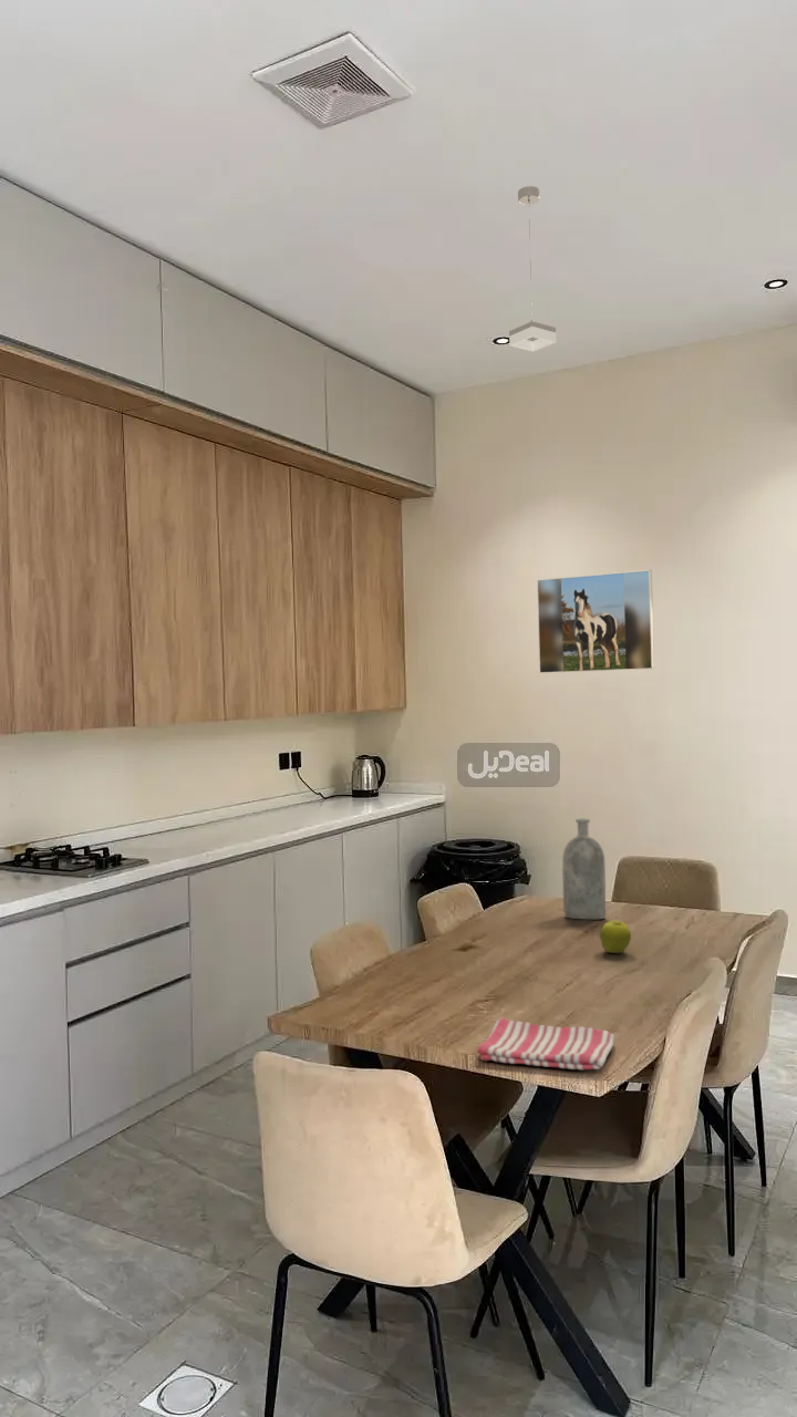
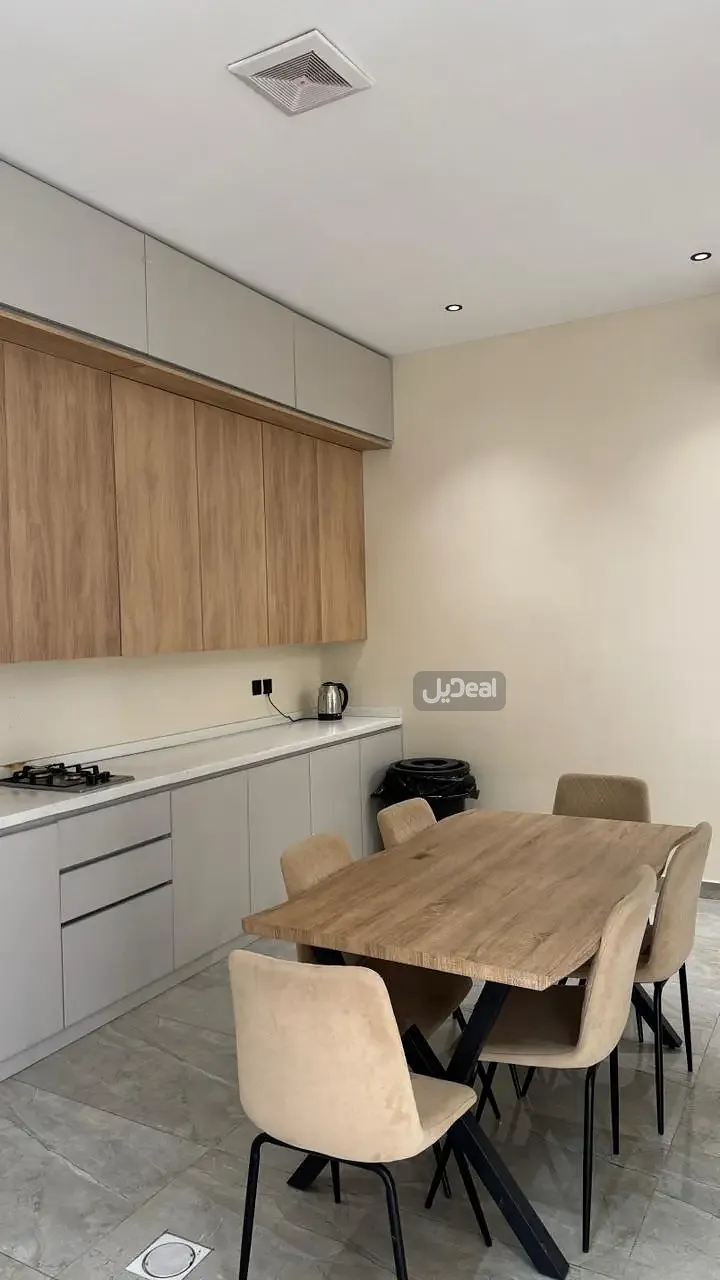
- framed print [536,569,655,674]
- dish towel [476,1016,615,1070]
- fruit [599,920,632,954]
- pendant lamp [508,185,557,352]
- bottle [561,817,607,921]
